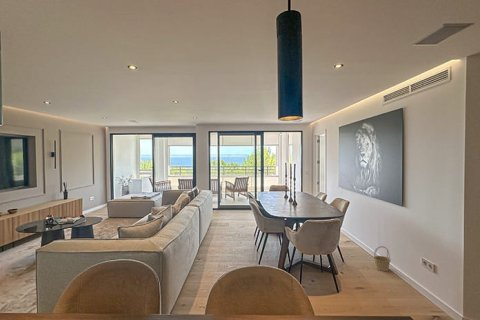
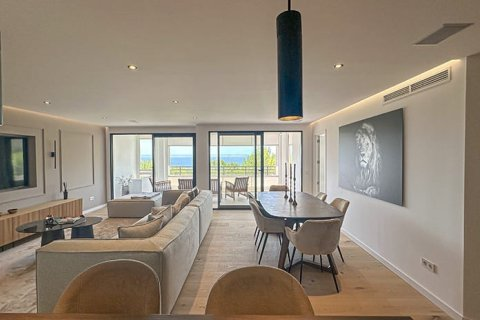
- basket [373,245,392,272]
